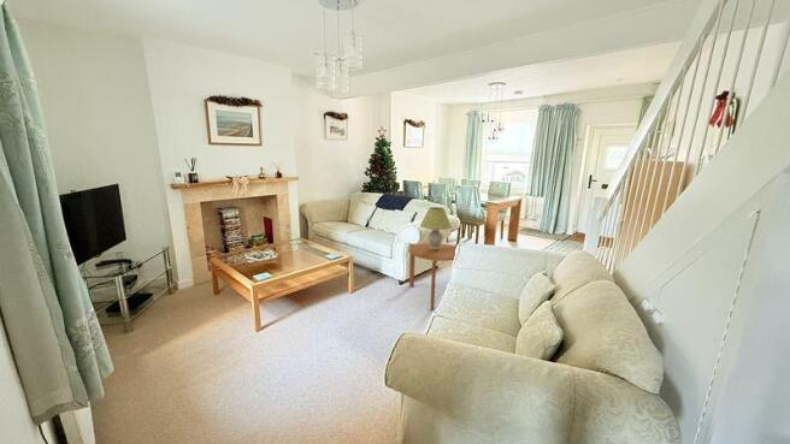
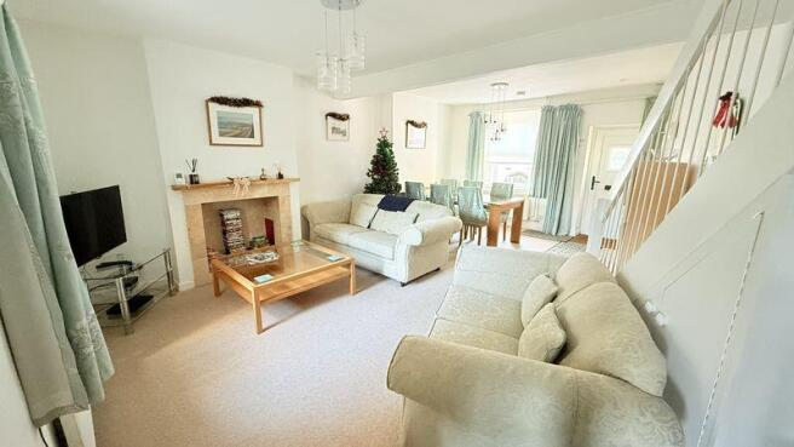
- side table [407,242,458,310]
- table lamp [419,206,453,250]
